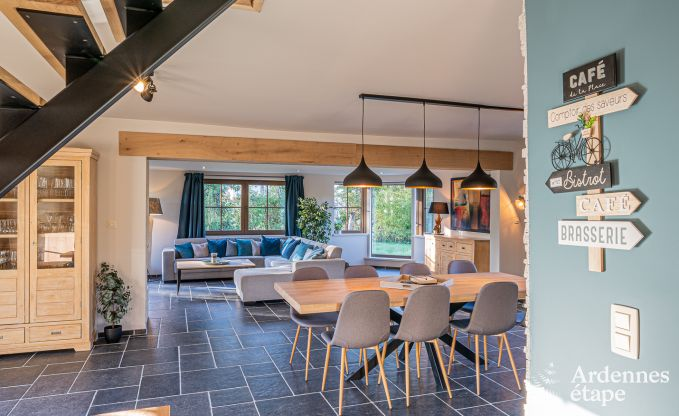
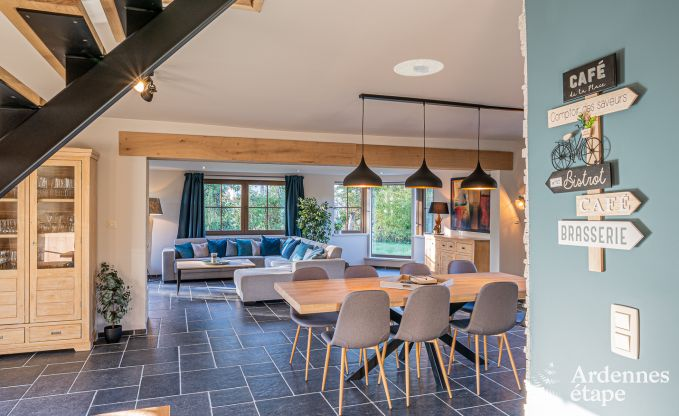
+ recessed light [393,58,445,77]
